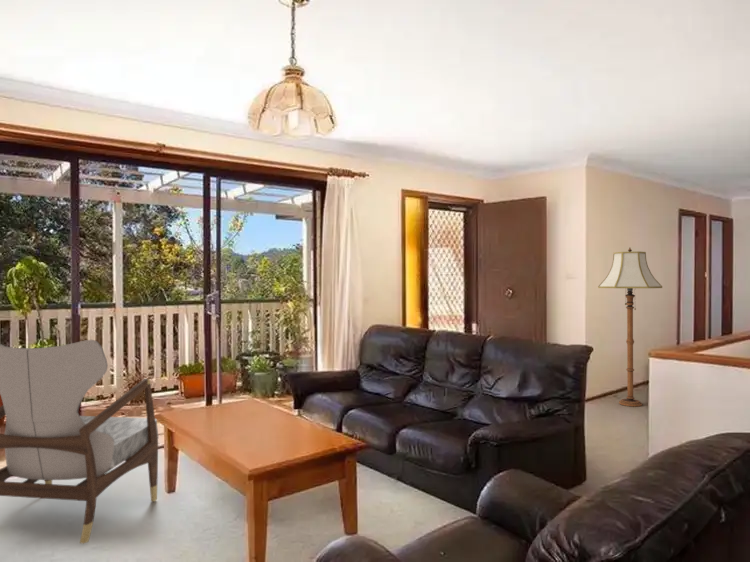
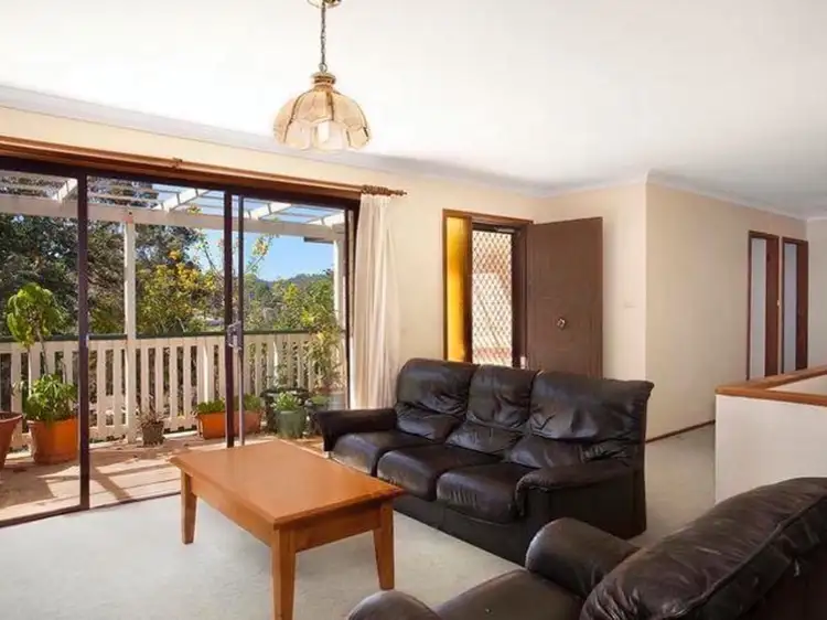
- floor lamp [597,247,663,407]
- armchair [0,339,160,545]
